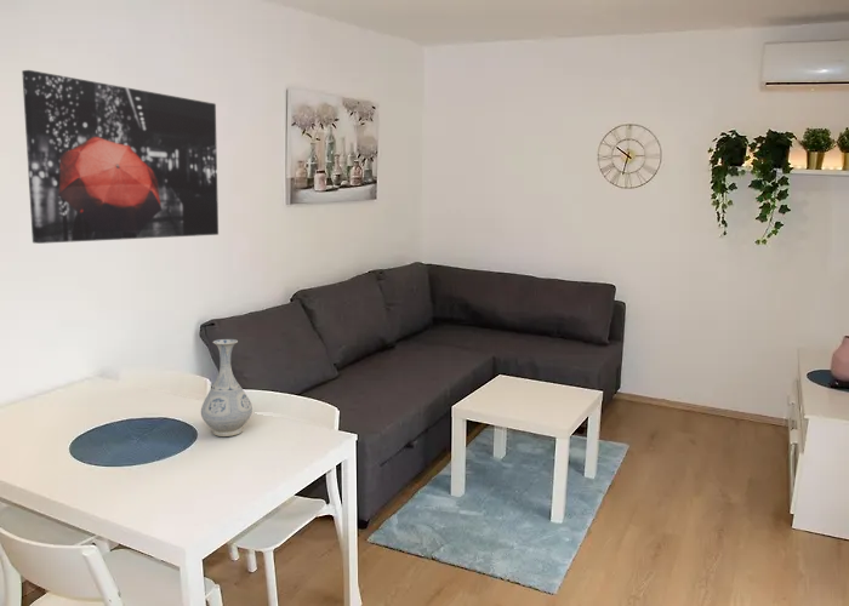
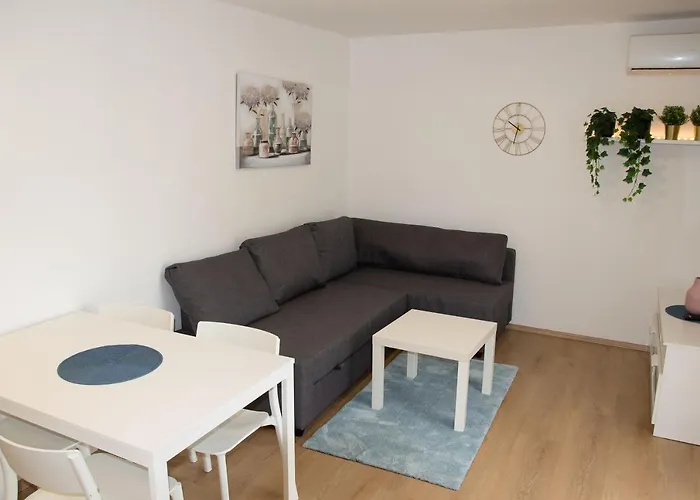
- vase [200,338,253,438]
- wall art [21,69,220,245]
